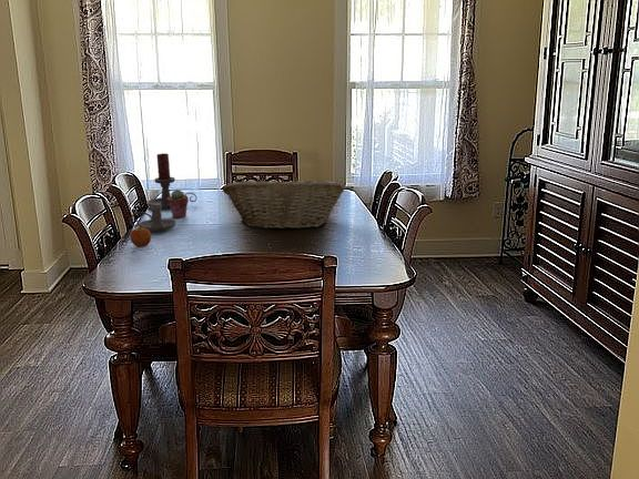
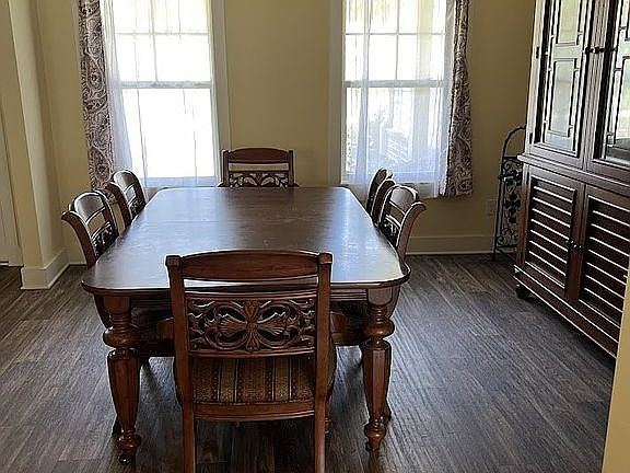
- potted succulent [168,188,190,218]
- candle holder [145,152,199,210]
- candle holder [129,205,178,233]
- fruit basket [222,176,345,231]
- apple [129,225,152,248]
